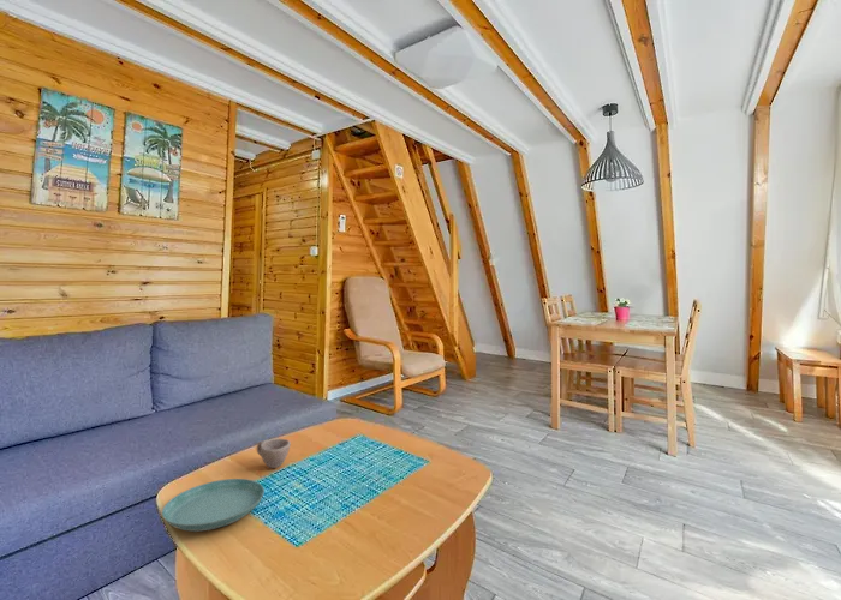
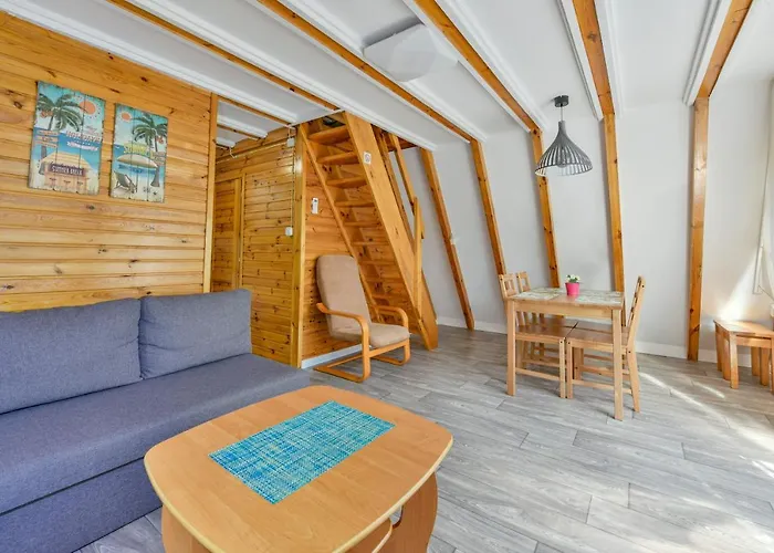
- saucer [161,478,266,533]
- cup [256,438,292,469]
